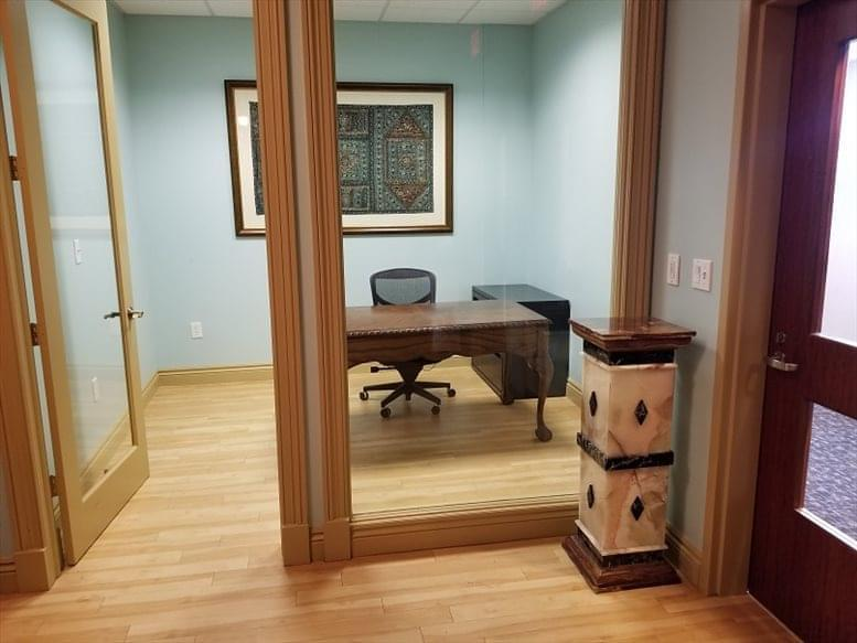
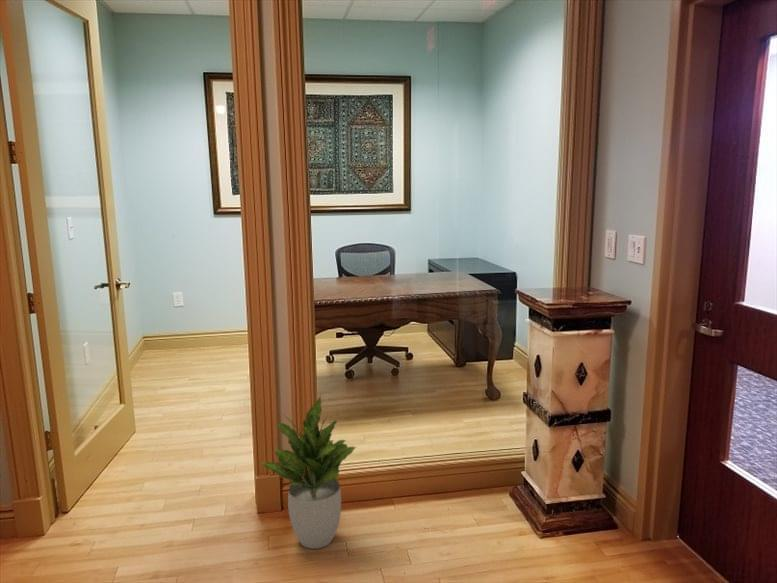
+ potted plant [261,394,357,550]
